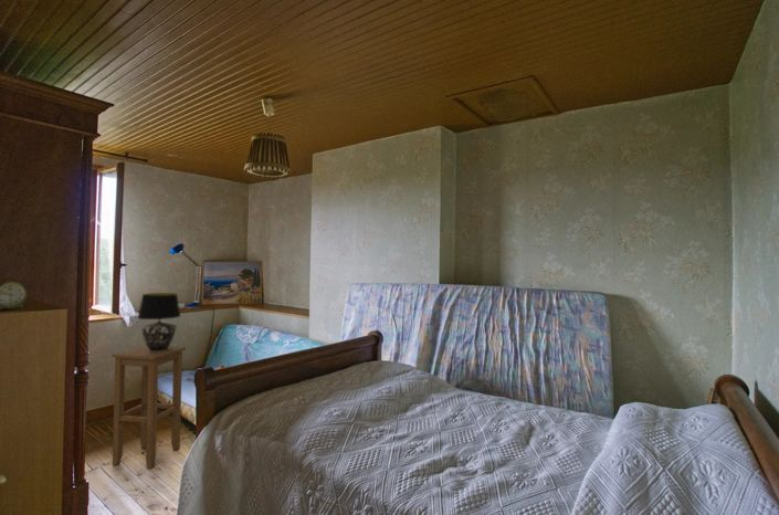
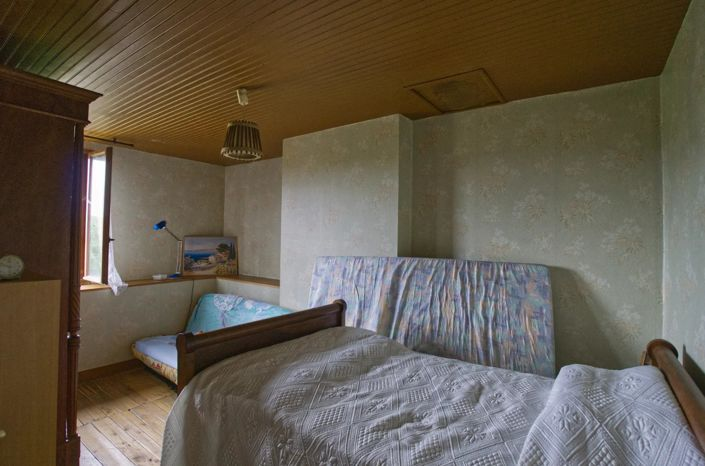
- table lamp [136,292,181,351]
- stool [110,344,187,470]
